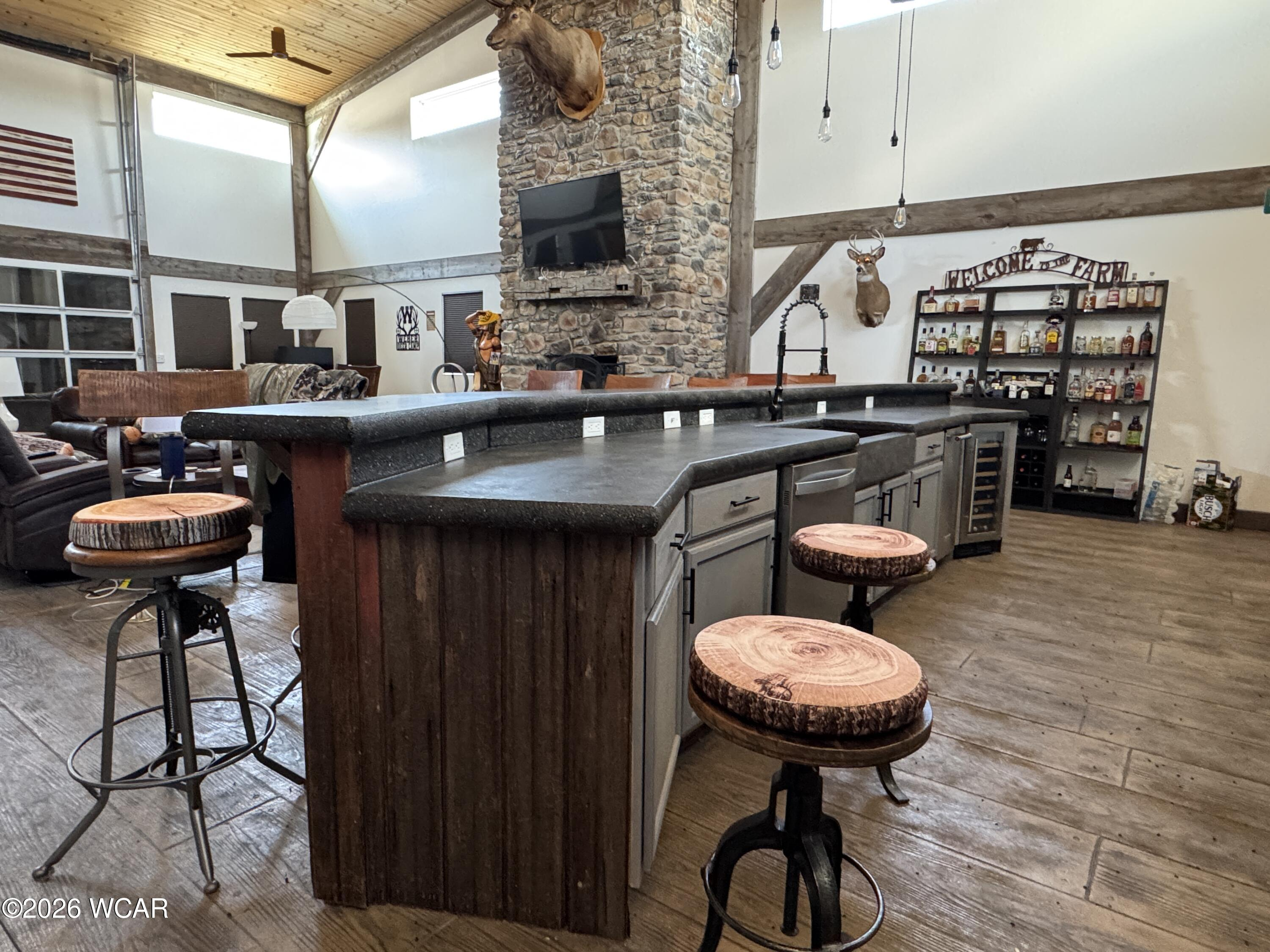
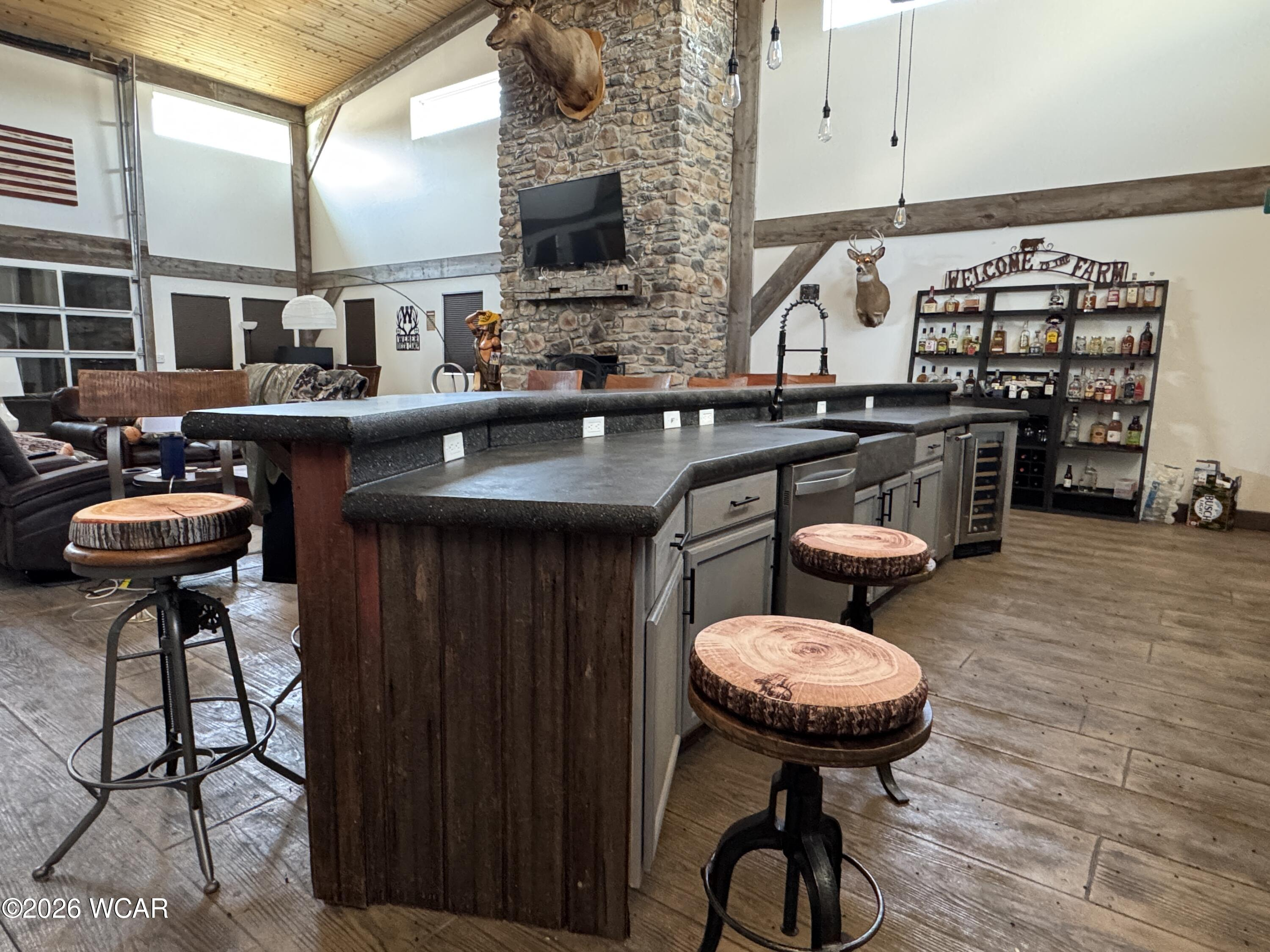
- ceiling fan [224,26,333,75]
